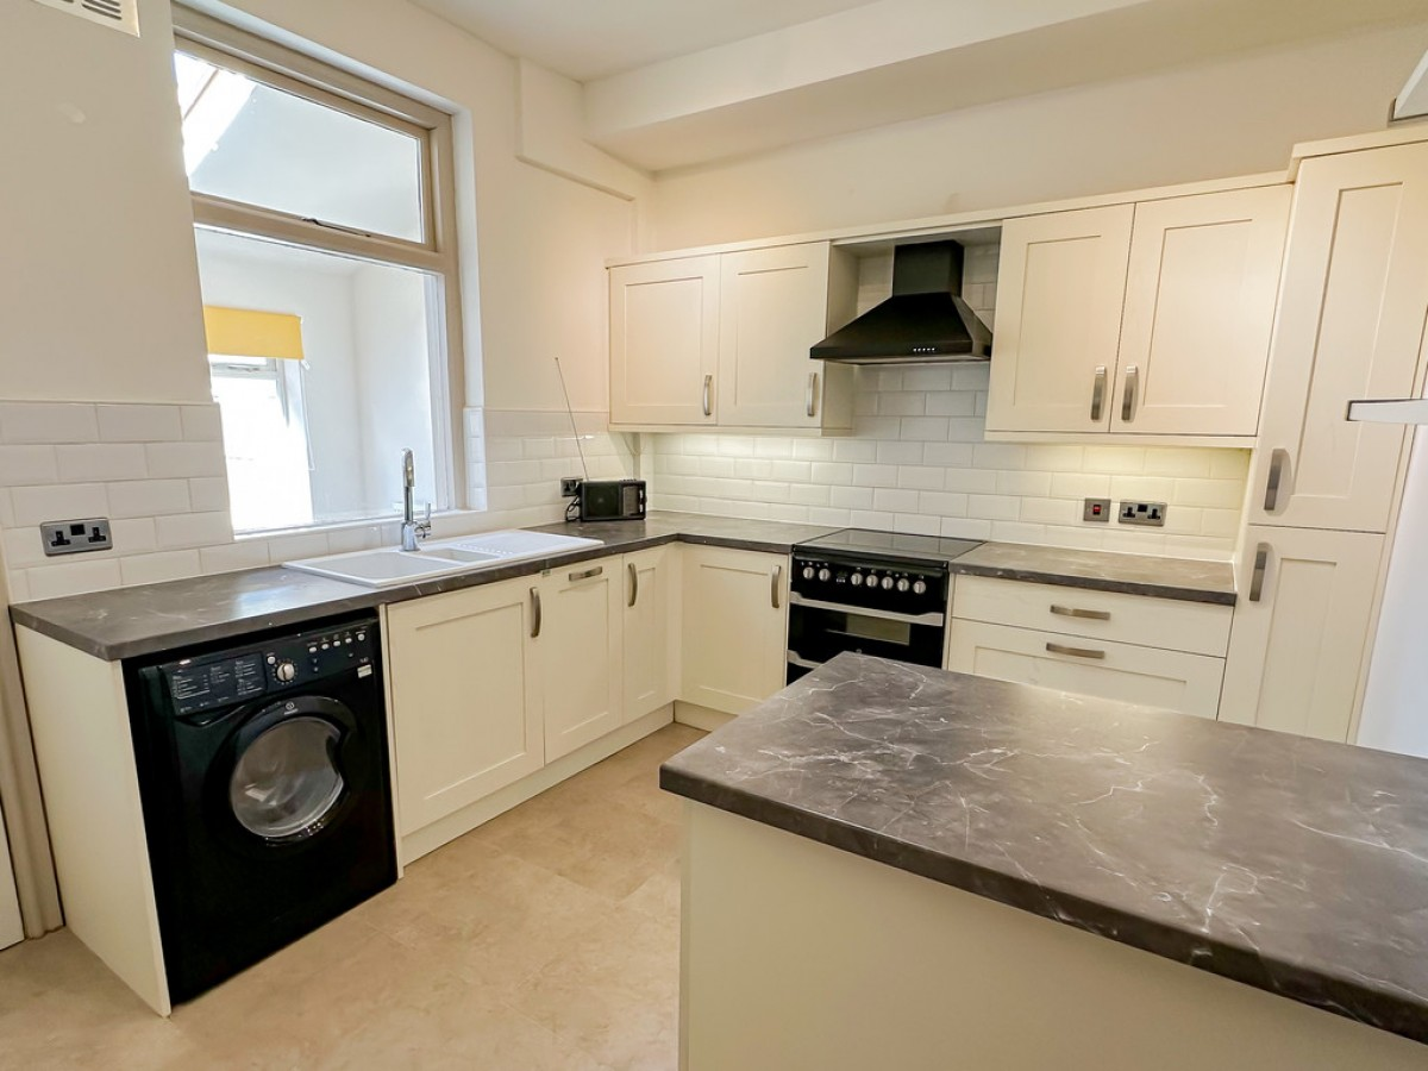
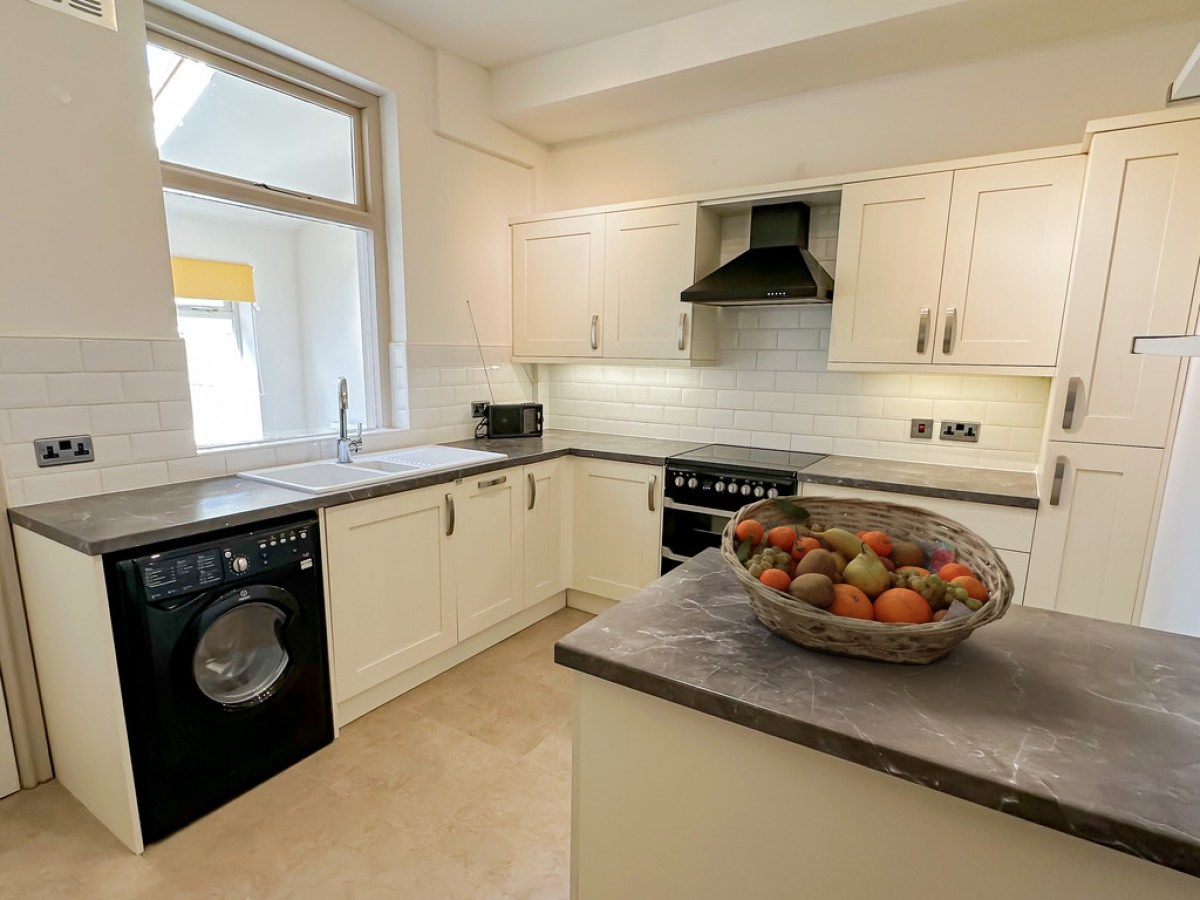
+ fruit basket [720,495,1016,665]
